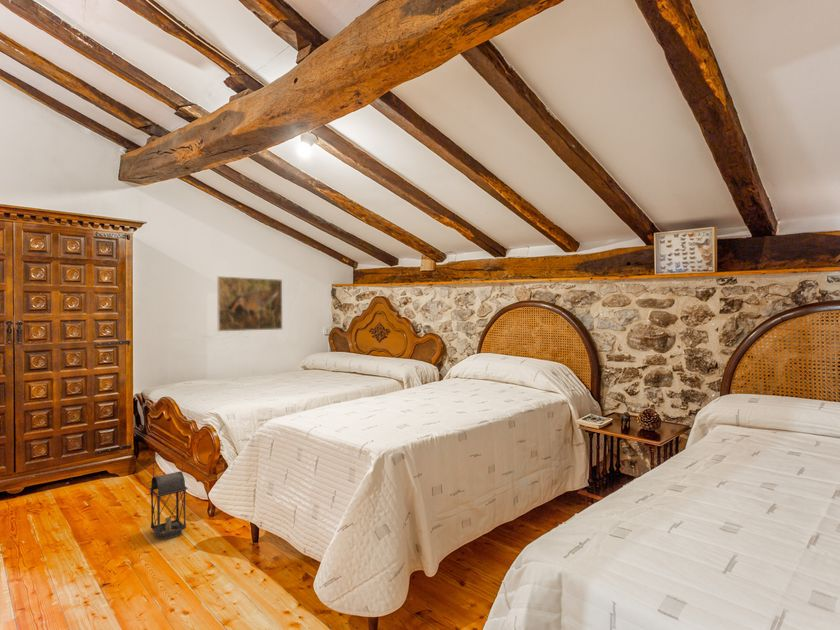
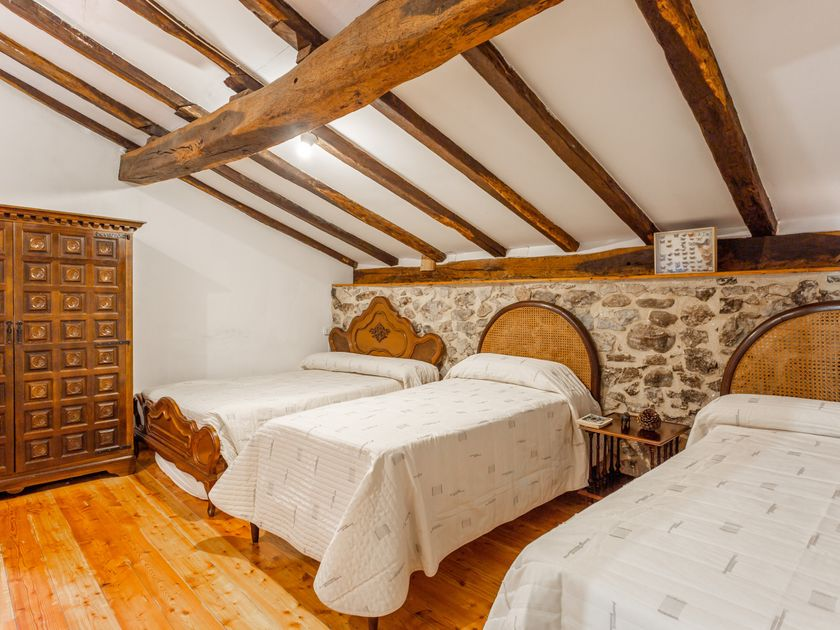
- lantern [148,449,189,540]
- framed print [216,275,283,332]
